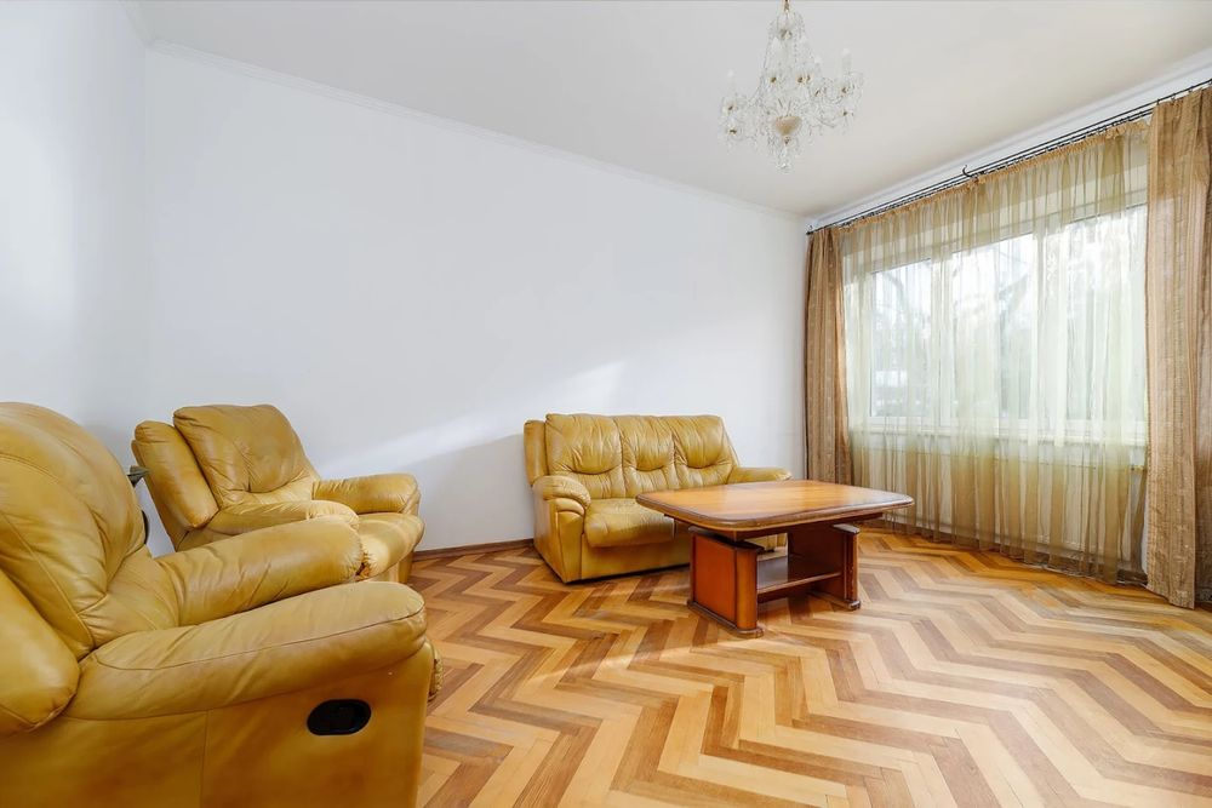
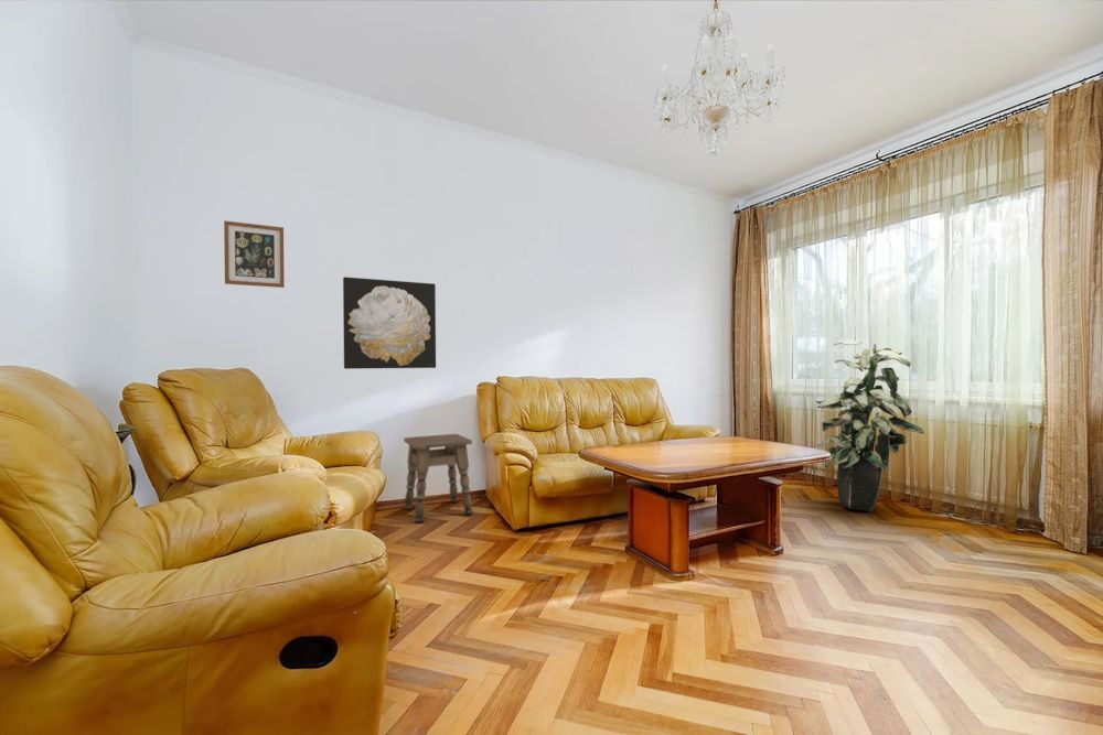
+ wall art [342,275,437,370]
+ side table [403,433,473,525]
+ indoor plant [815,339,924,514]
+ wall art [223,219,286,289]
